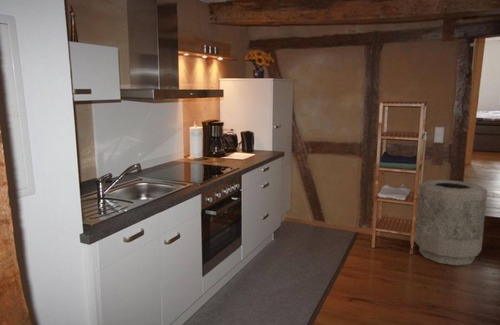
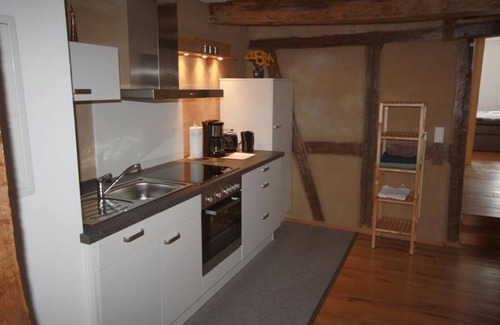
- trash can [414,179,488,267]
